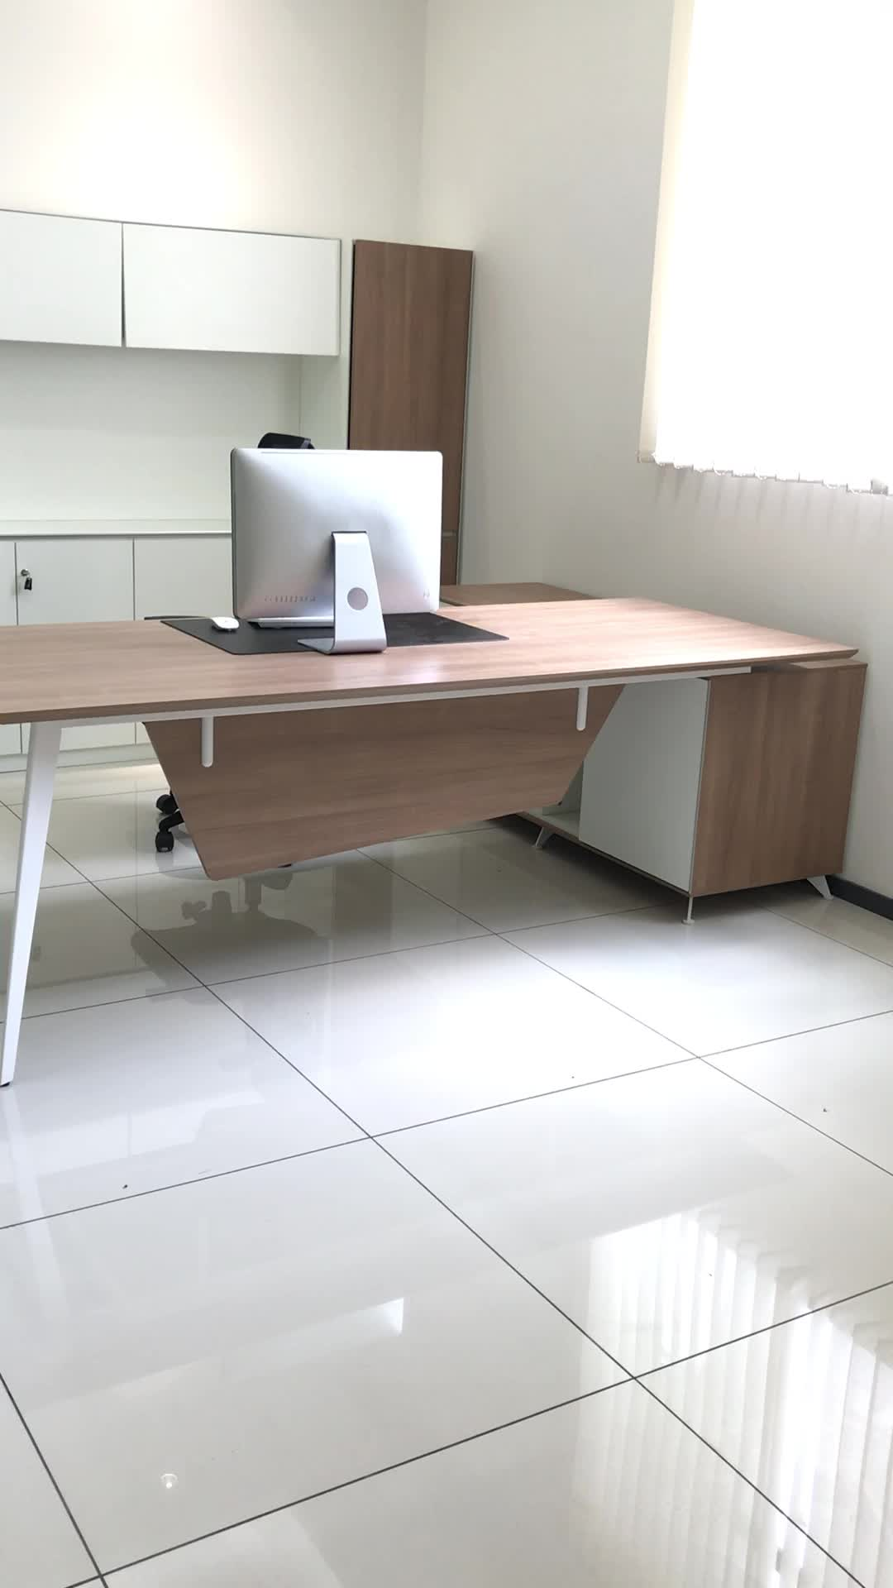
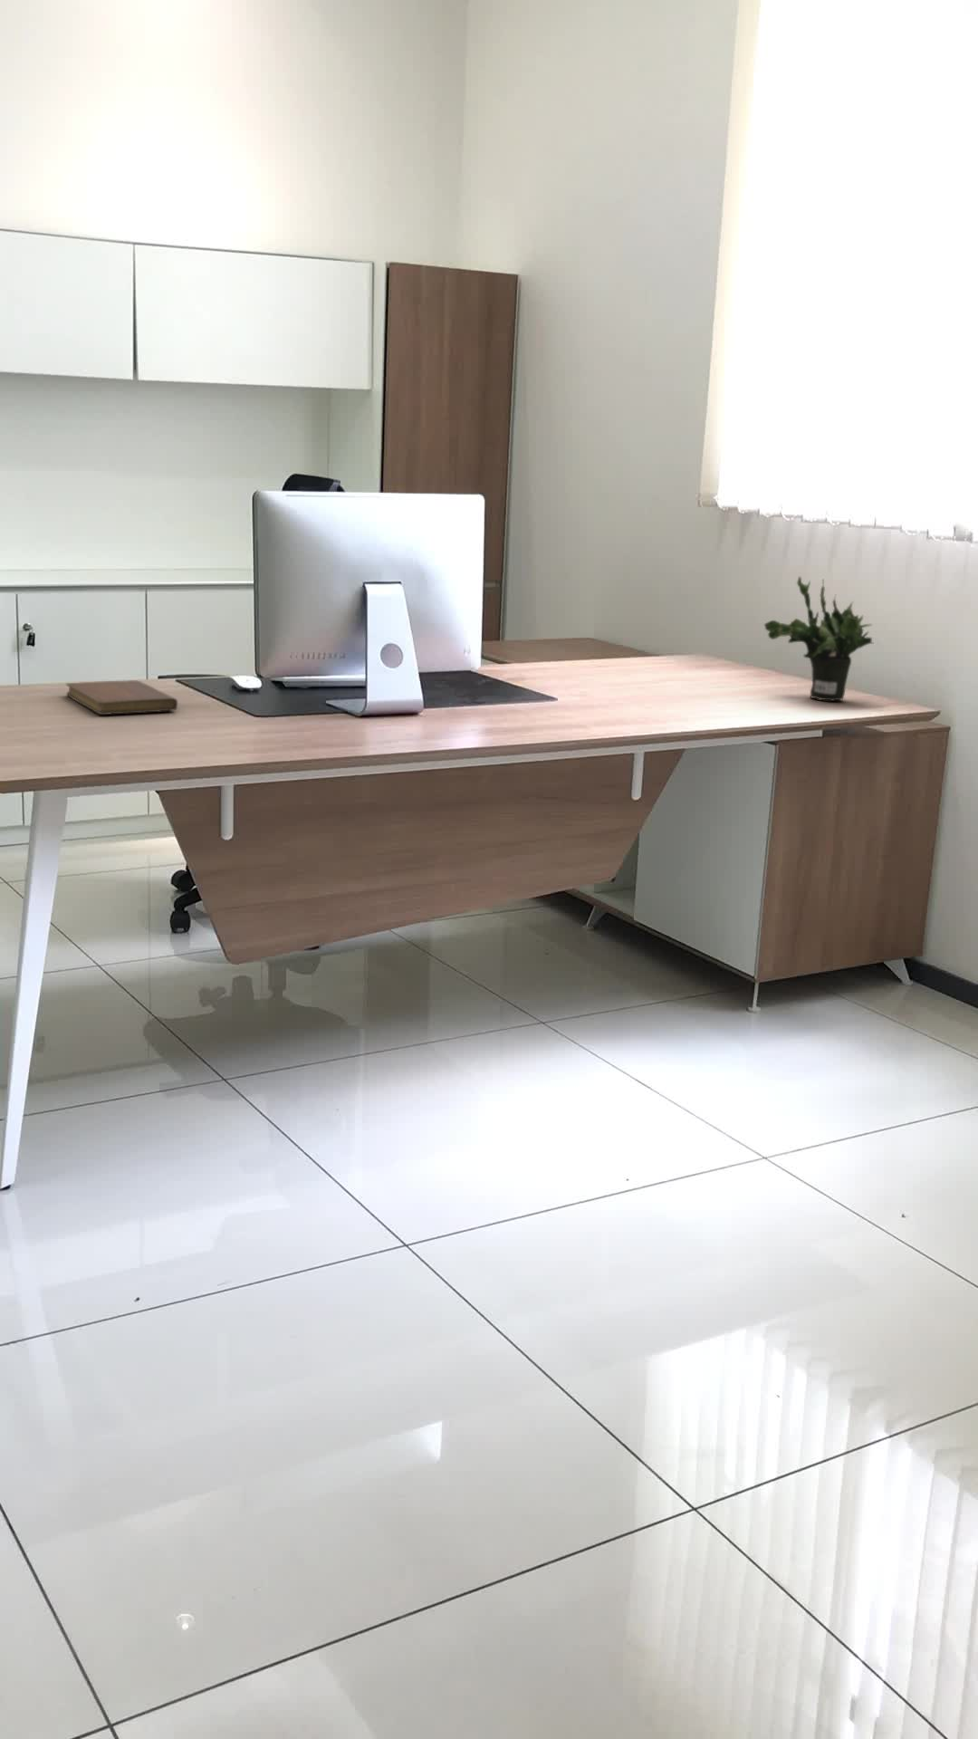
+ notebook [66,680,178,715]
+ potted plant [763,576,874,702]
